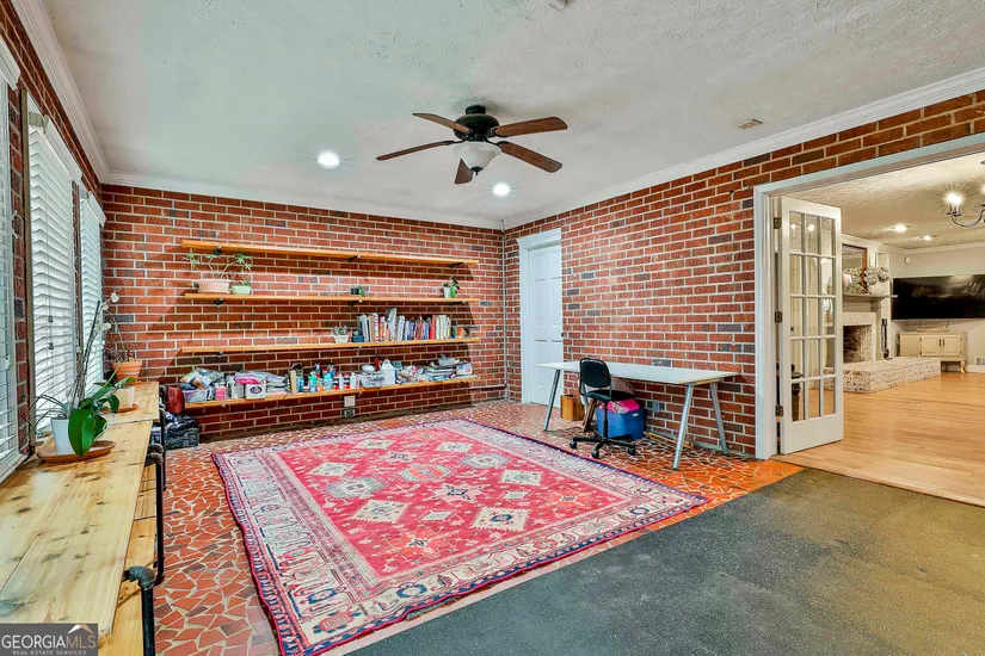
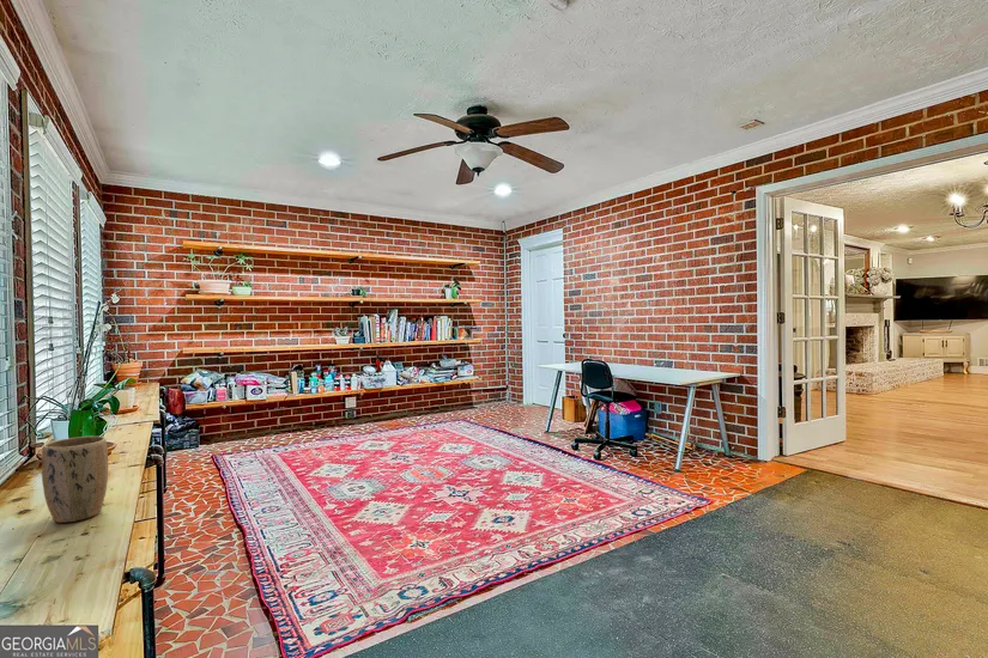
+ plant pot [41,435,109,524]
